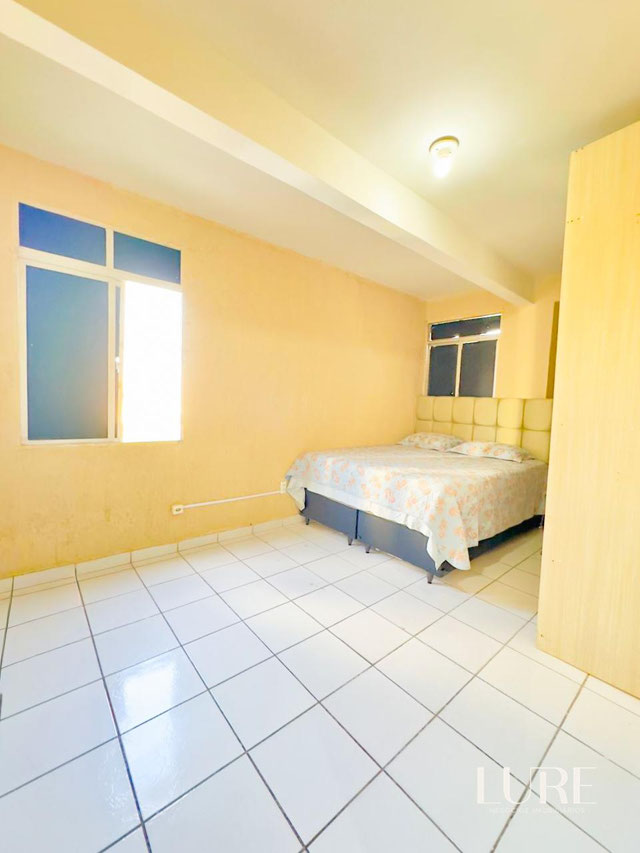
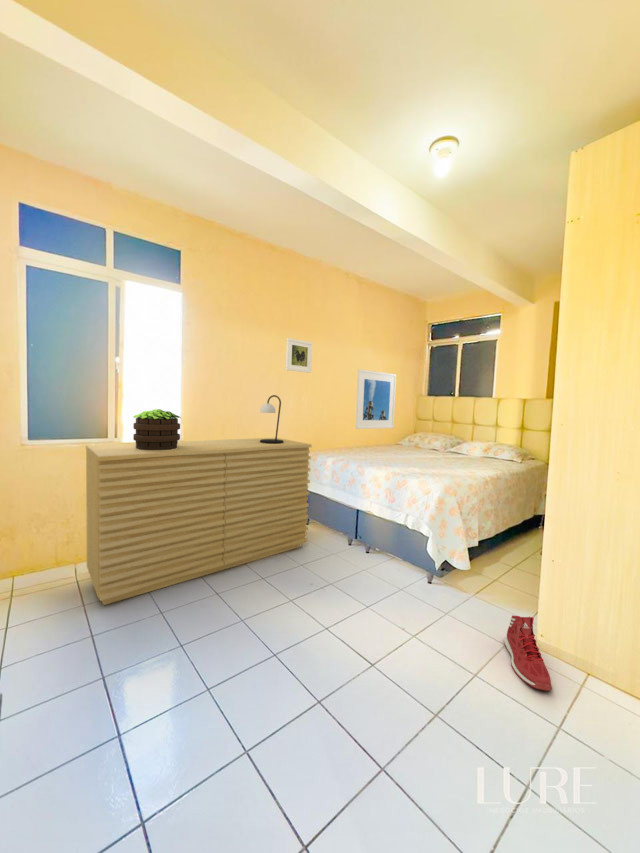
+ sneaker [503,614,553,691]
+ table lamp [259,394,284,444]
+ potted plant [132,408,182,450]
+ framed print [285,337,313,374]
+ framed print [354,368,397,430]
+ sideboard [85,437,313,606]
